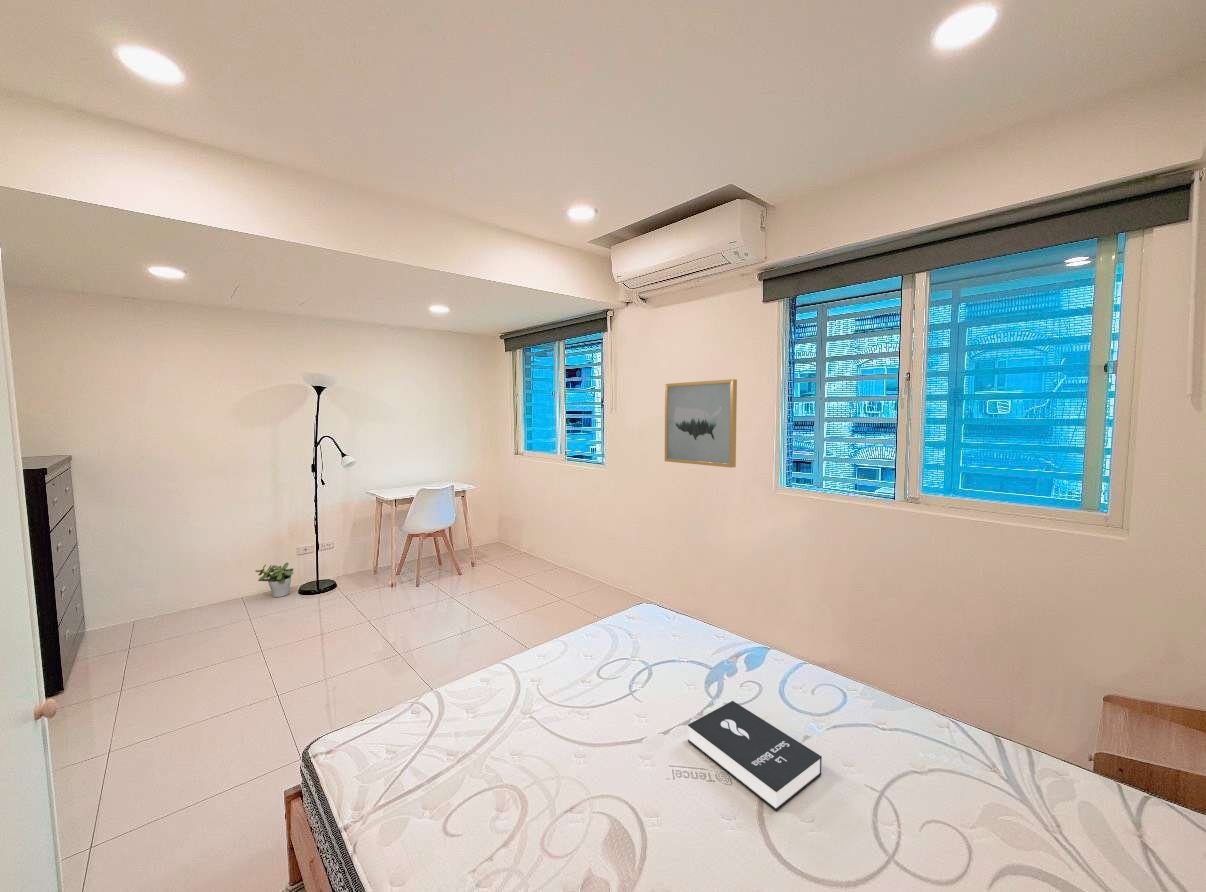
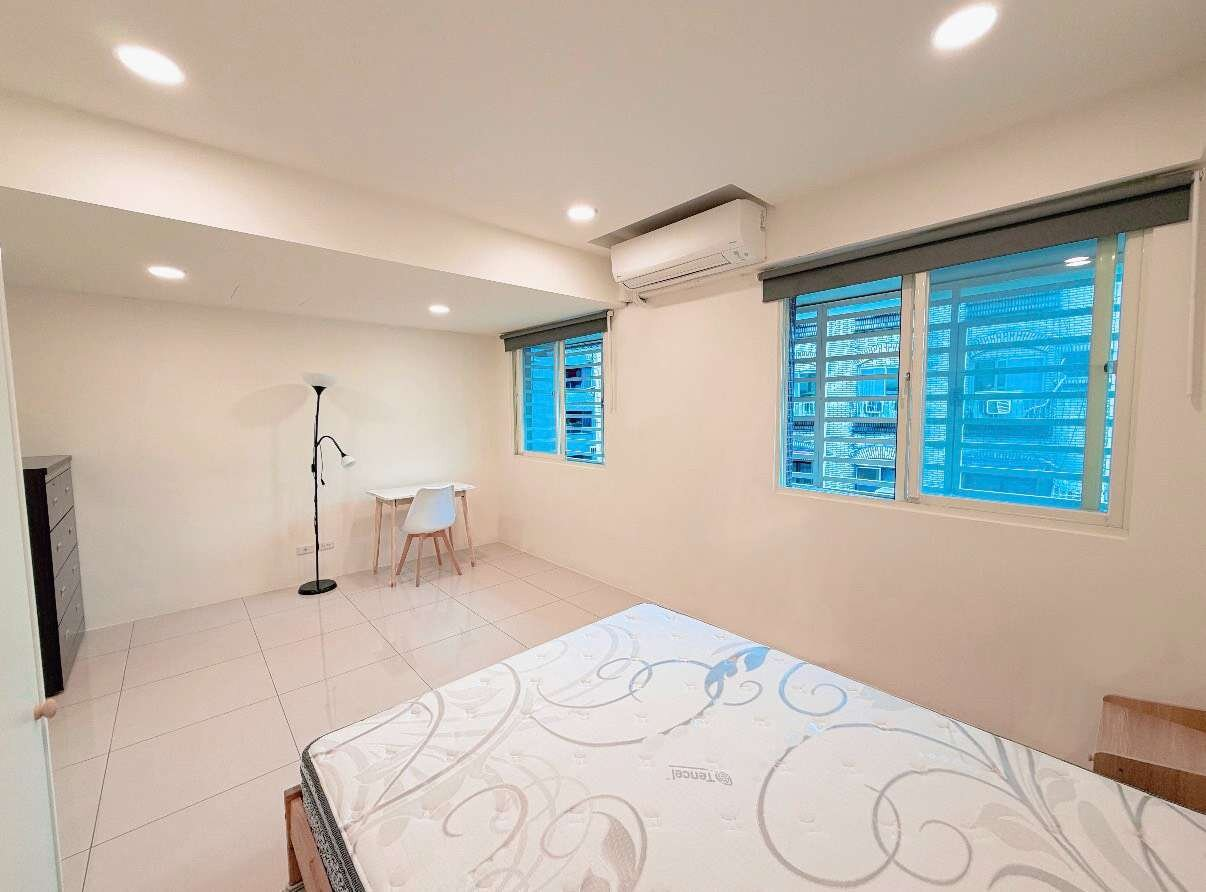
- wall art [664,378,738,469]
- potted plant [254,561,294,598]
- booklet [687,700,823,812]
